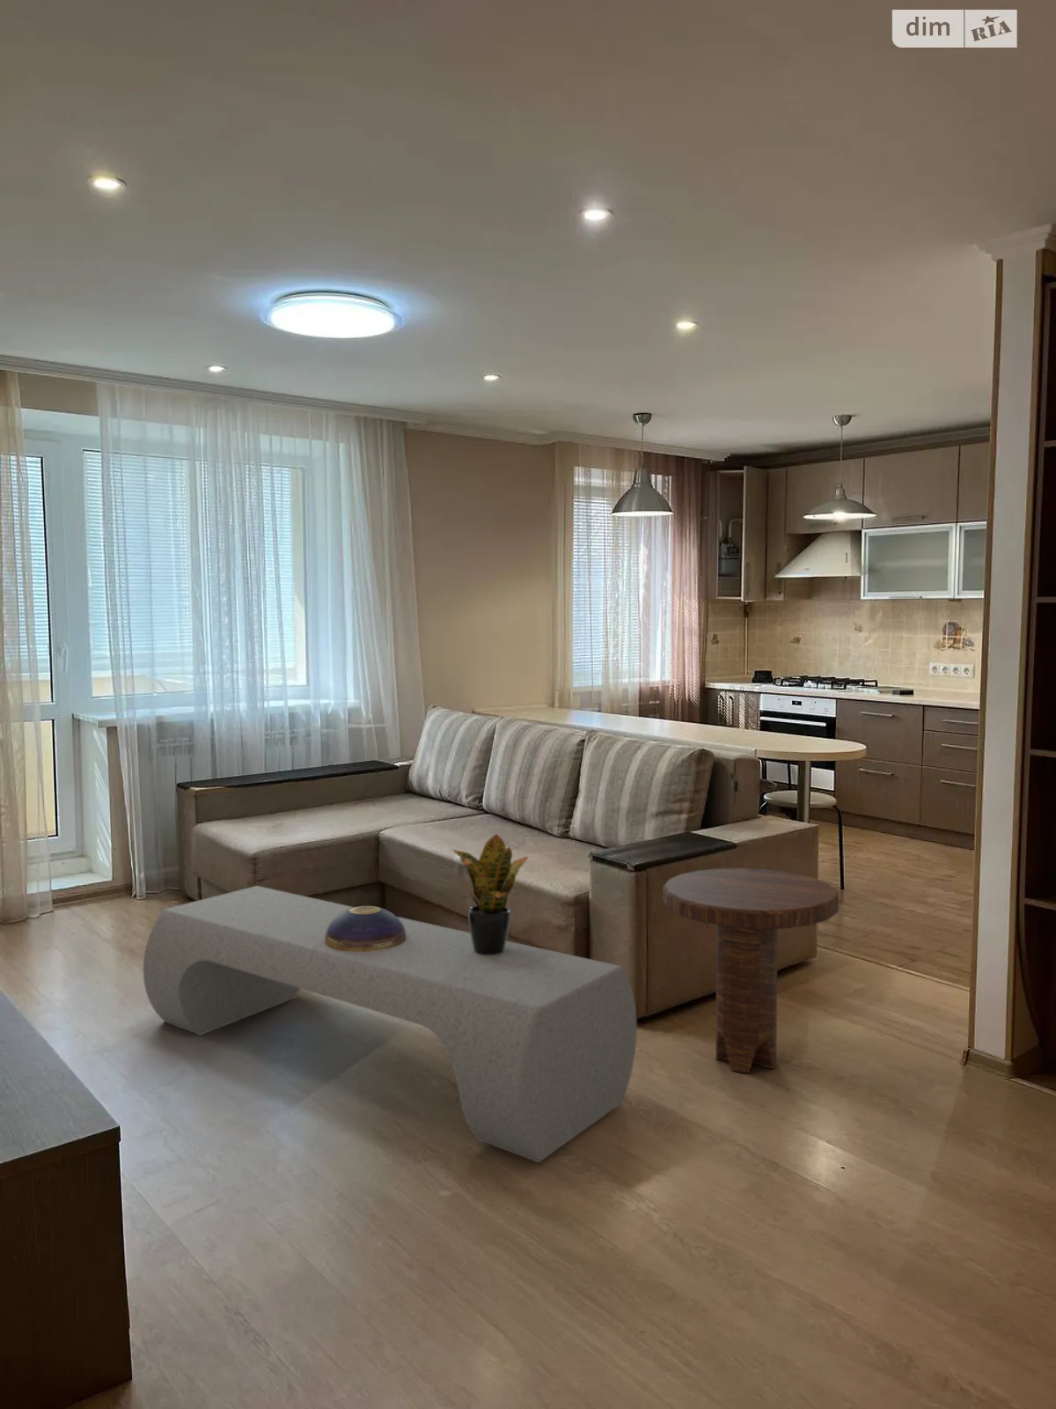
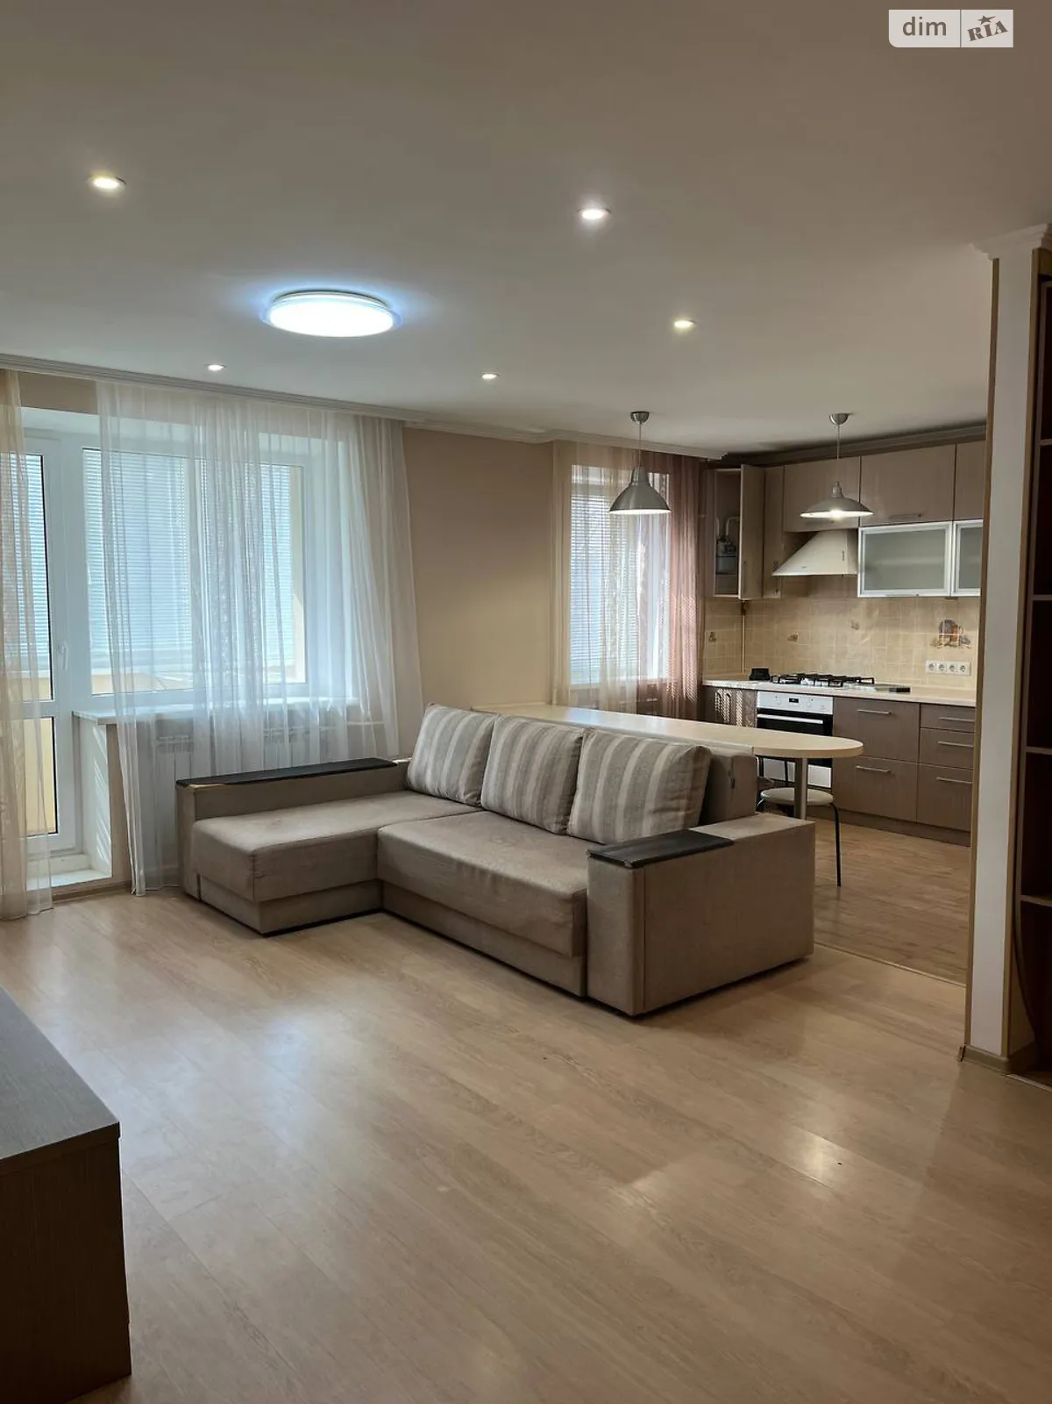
- bench [143,885,638,1164]
- side table [662,868,841,1074]
- potted plant [451,833,529,954]
- decorative bowl [325,905,407,952]
